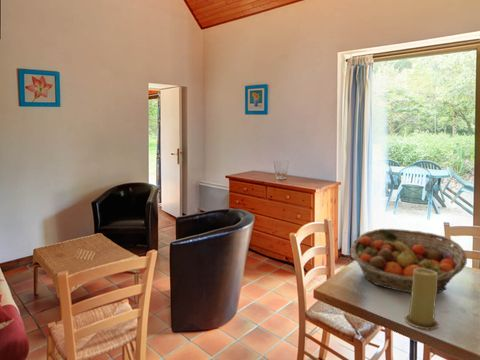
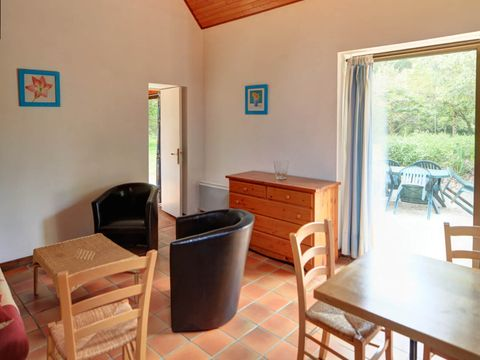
- candle [404,268,440,330]
- fruit basket [349,228,468,295]
